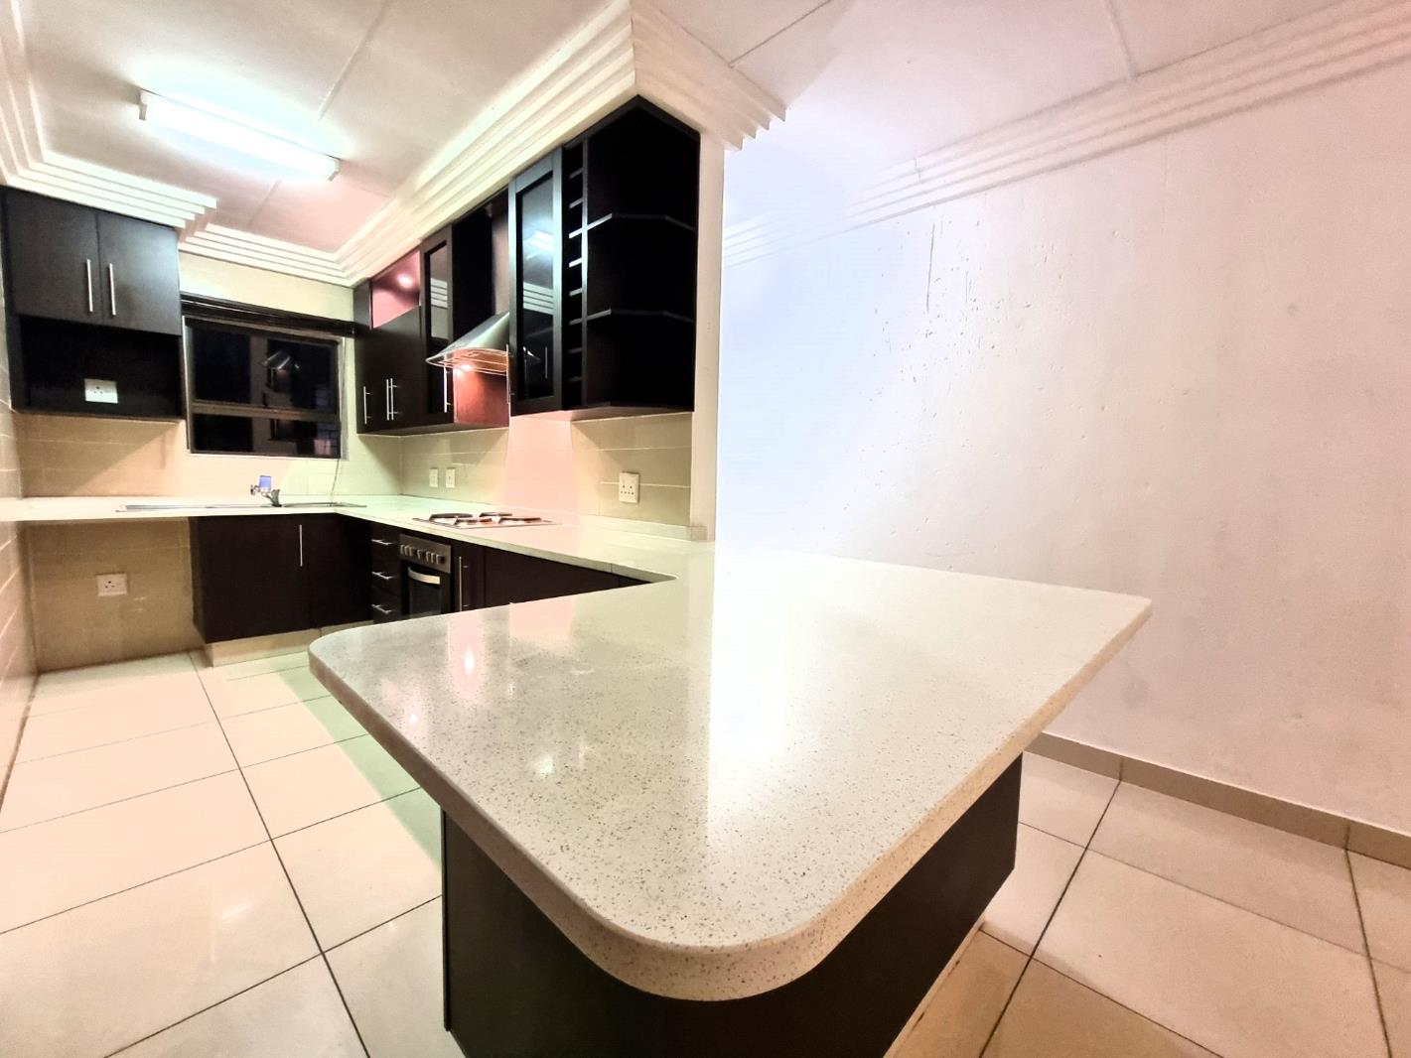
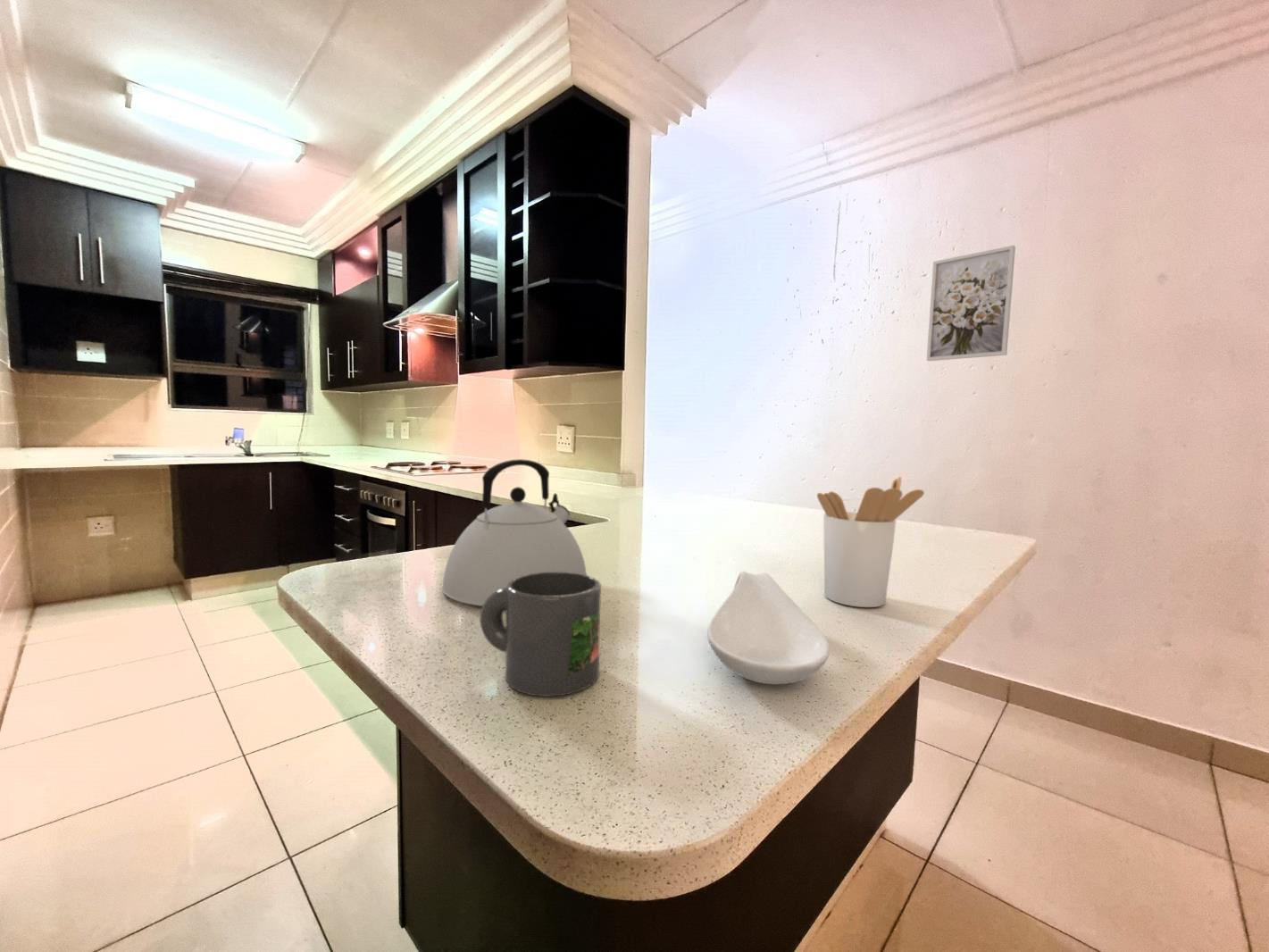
+ kettle [441,458,588,607]
+ spoon rest [706,571,831,685]
+ mug [479,572,602,697]
+ wall art [926,245,1016,362]
+ utensil holder [816,476,925,608]
